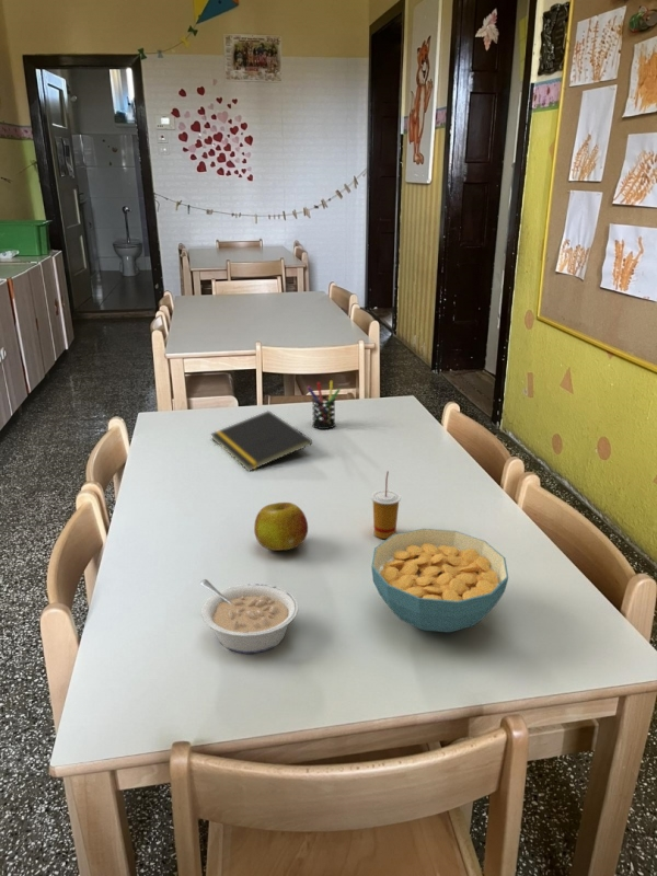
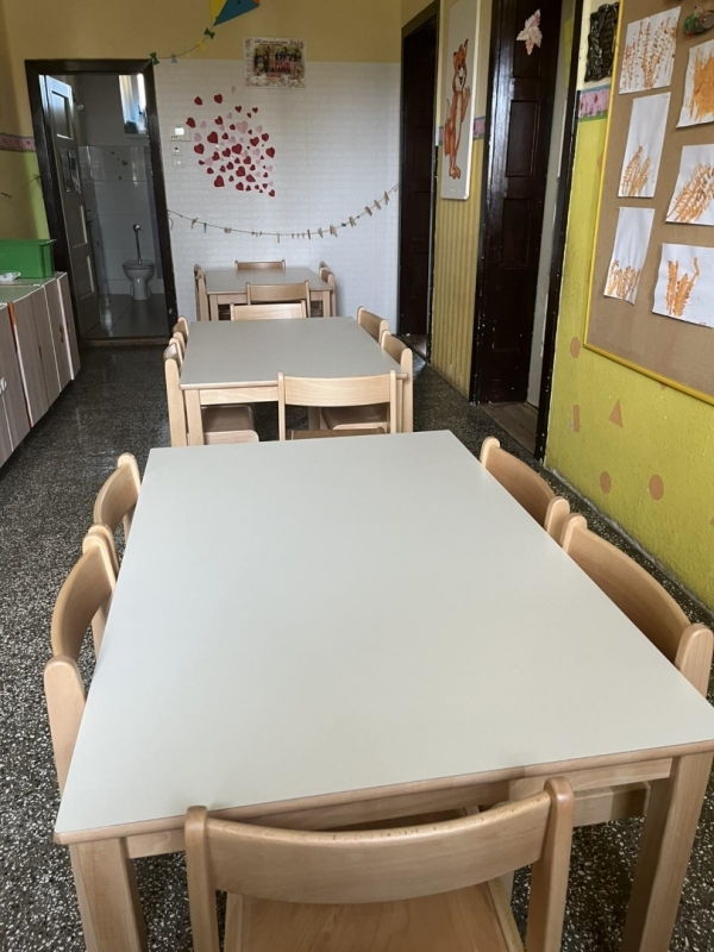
- cereal bowl [370,528,509,633]
- pen holder [307,380,342,430]
- drinking cup [370,470,402,540]
- legume [199,578,300,655]
- fruit [253,502,309,552]
- notepad [209,410,313,473]
